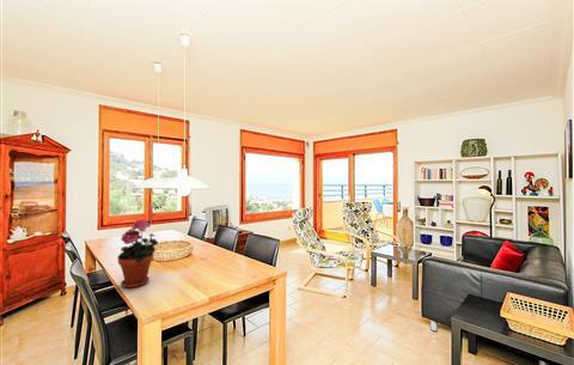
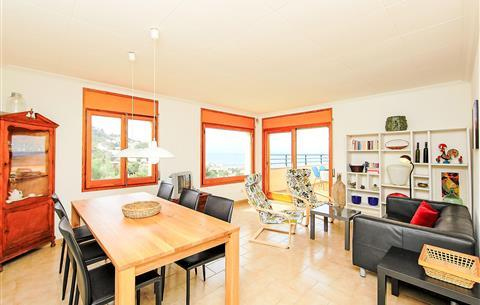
- potted plant [117,219,159,288]
